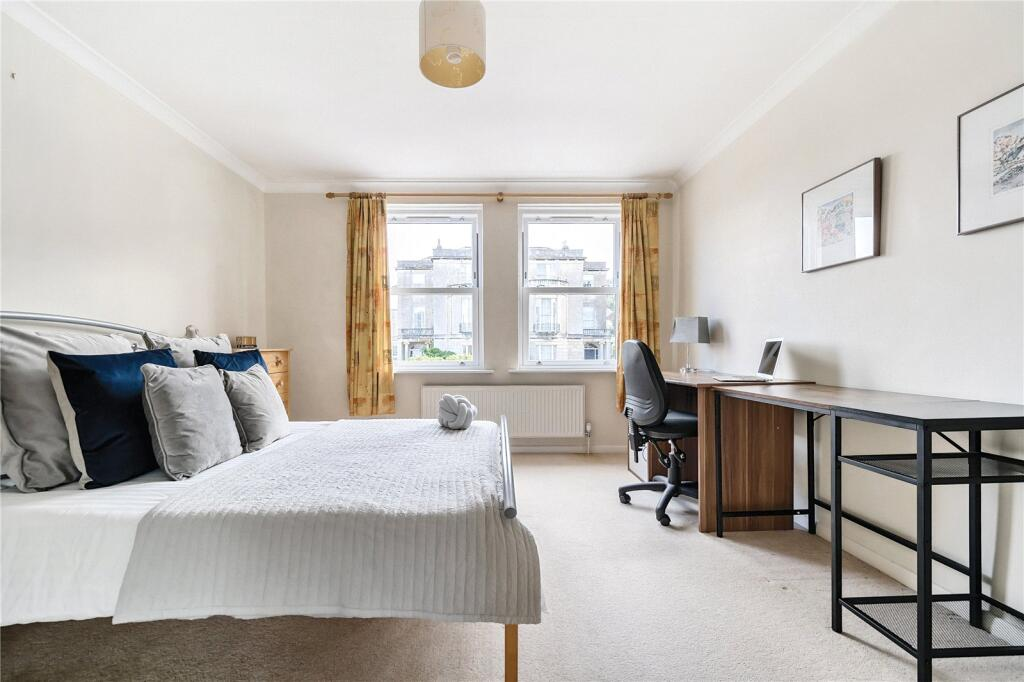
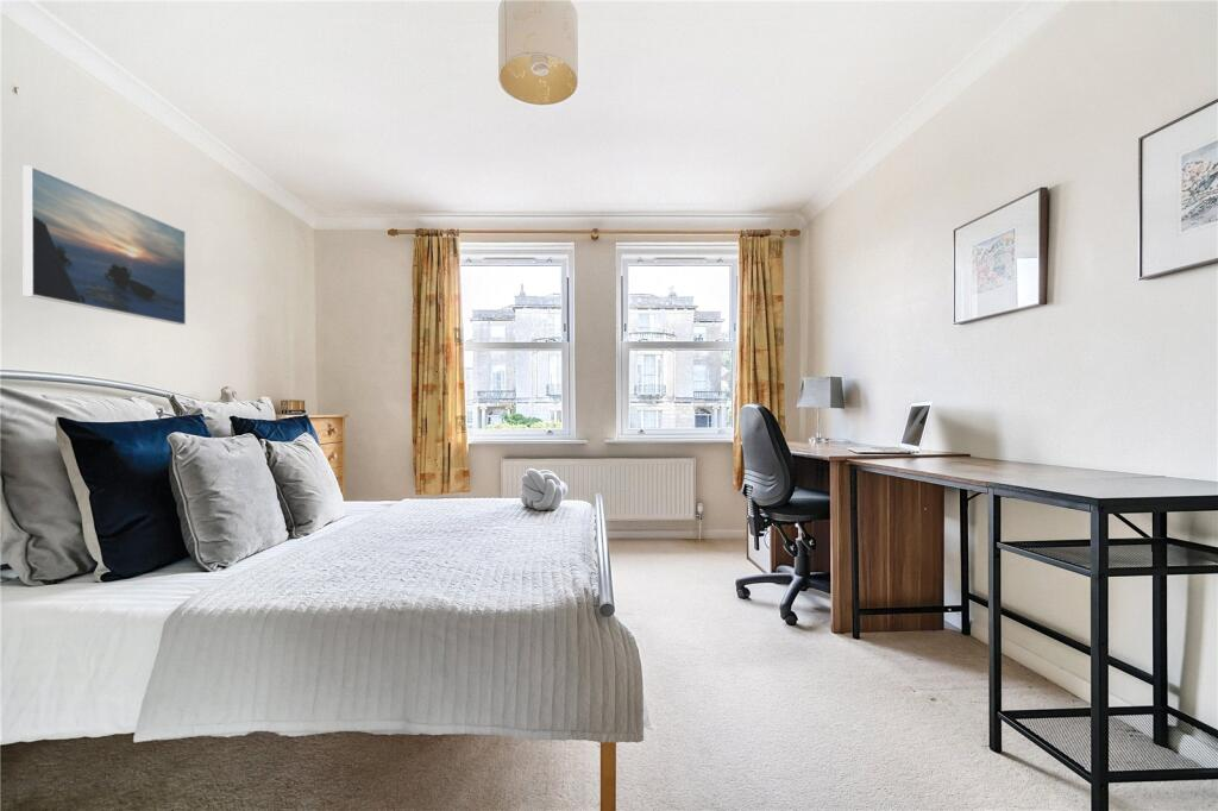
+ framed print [21,165,187,326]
